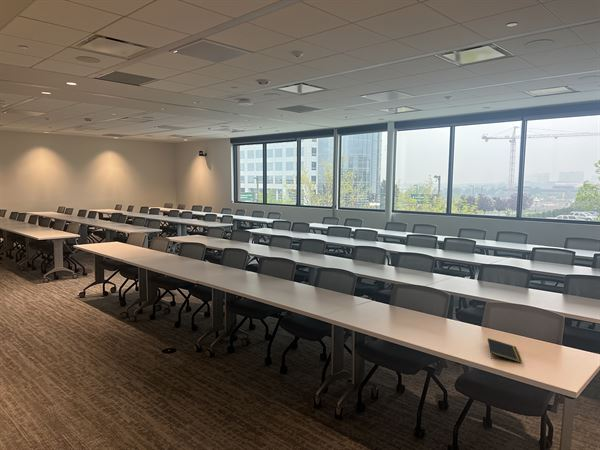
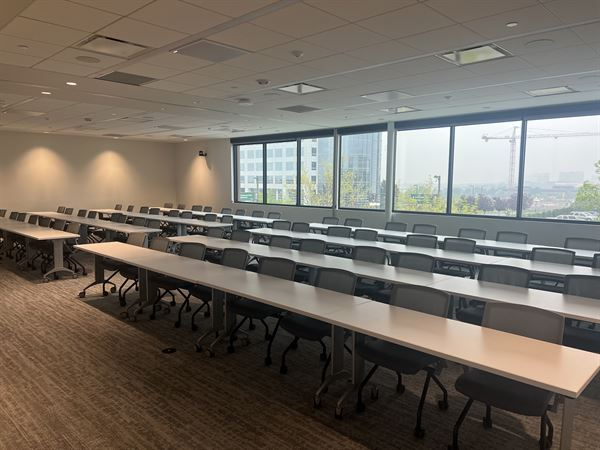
- notepad [487,337,523,364]
